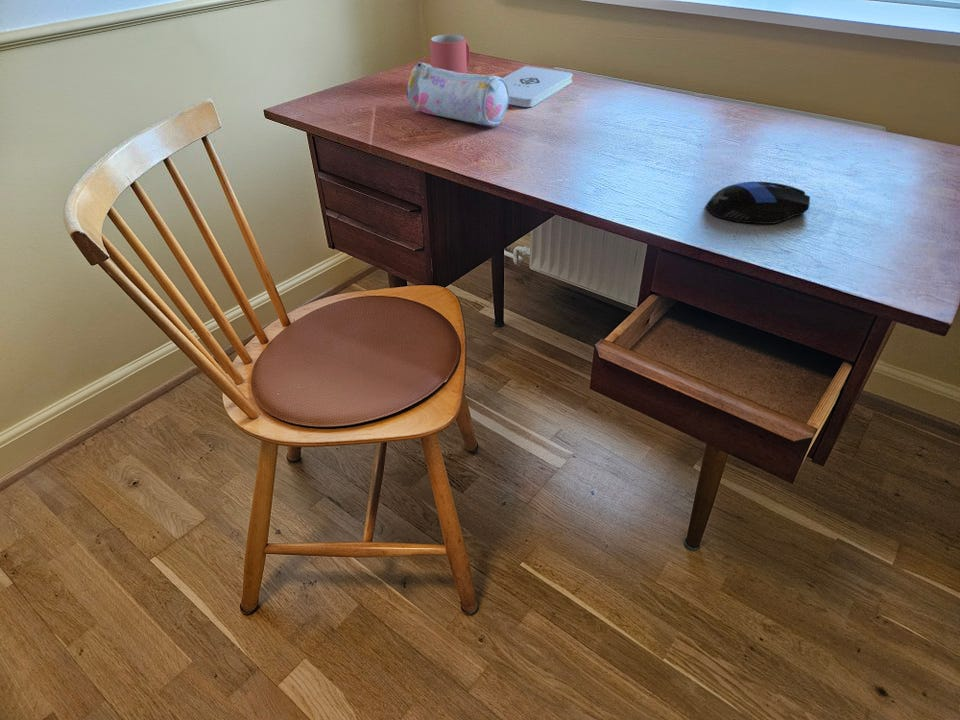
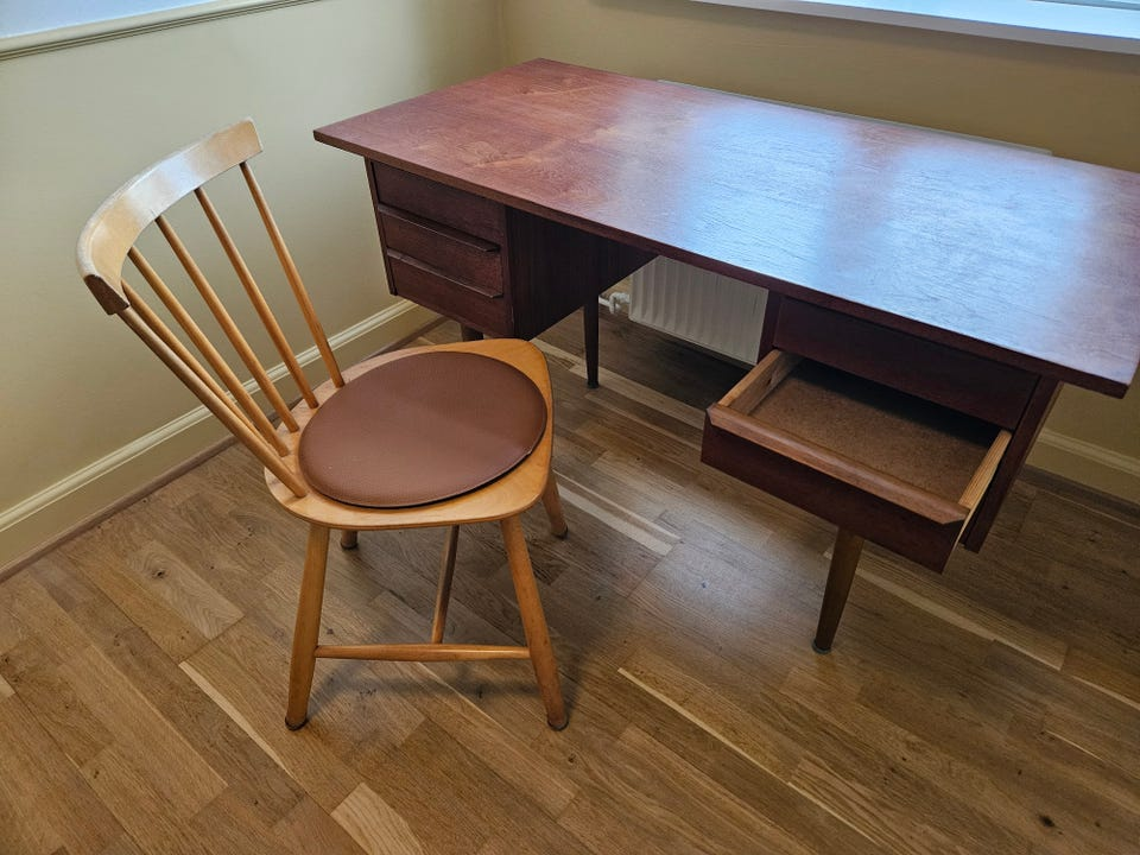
- notepad [501,65,574,108]
- computer mouse [705,181,811,225]
- pencil case [405,61,509,127]
- mug [429,33,471,74]
